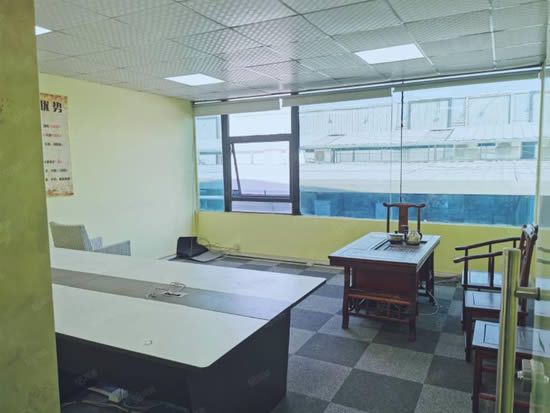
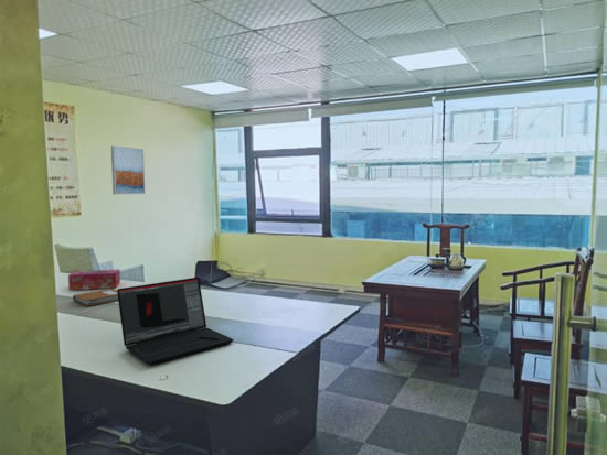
+ notebook [72,288,118,307]
+ tissue box [67,268,121,291]
+ laptop [117,277,235,366]
+ wall art [110,145,147,195]
